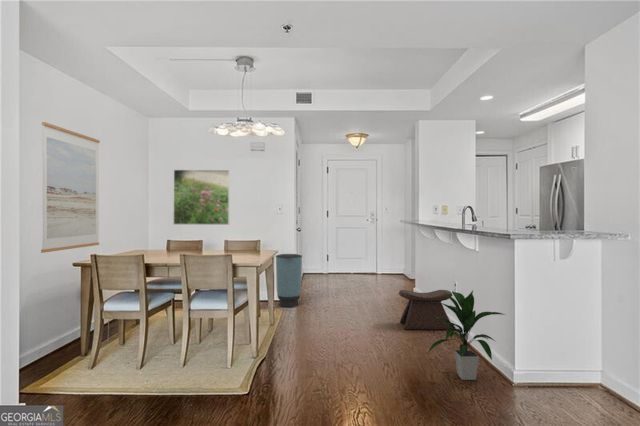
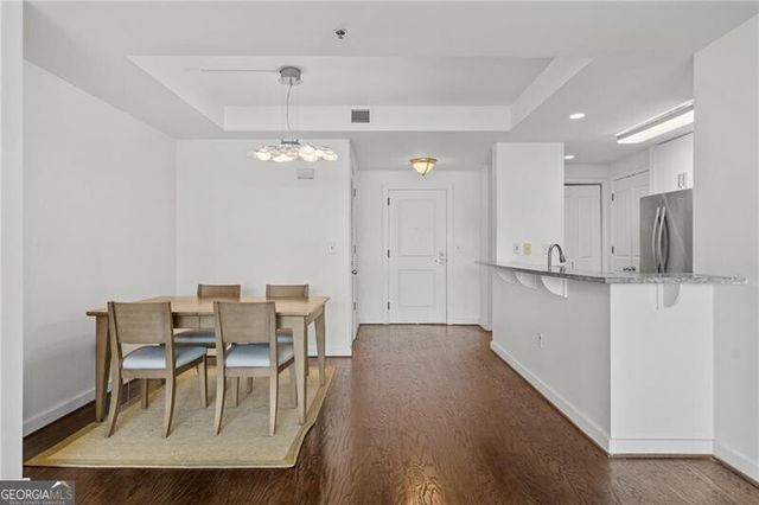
- stool [398,289,453,331]
- indoor plant [426,290,507,381]
- trash can [275,253,303,308]
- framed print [172,169,231,226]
- wall art [40,121,101,254]
